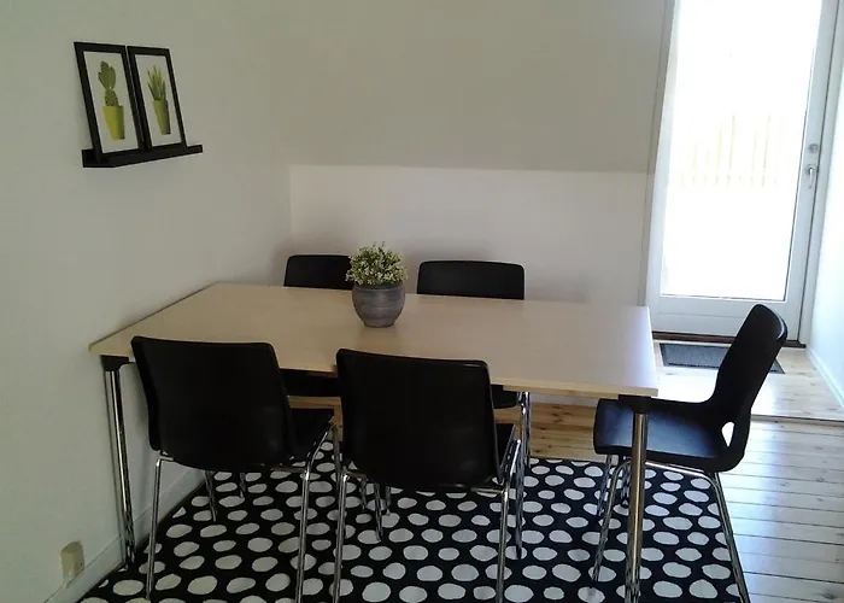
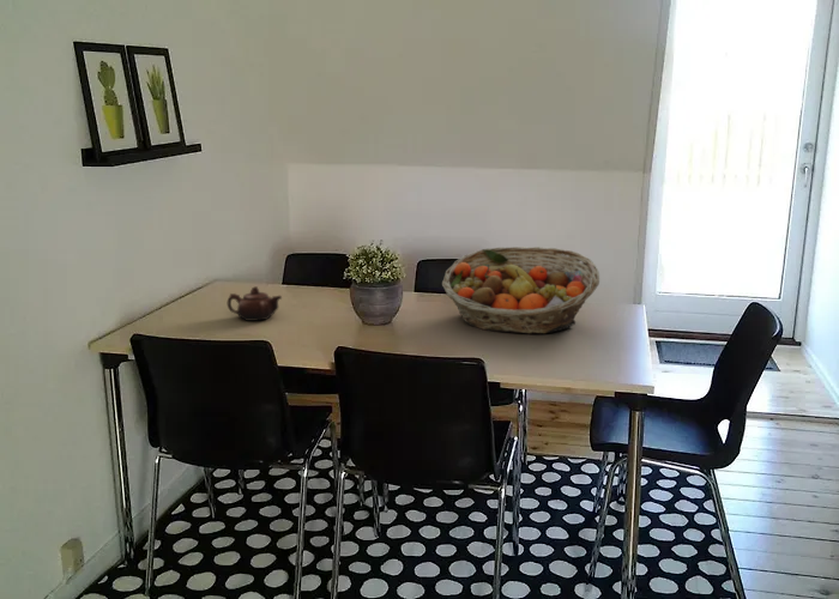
+ teapot [227,285,283,322]
+ fruit basket [441,246,600,335]
